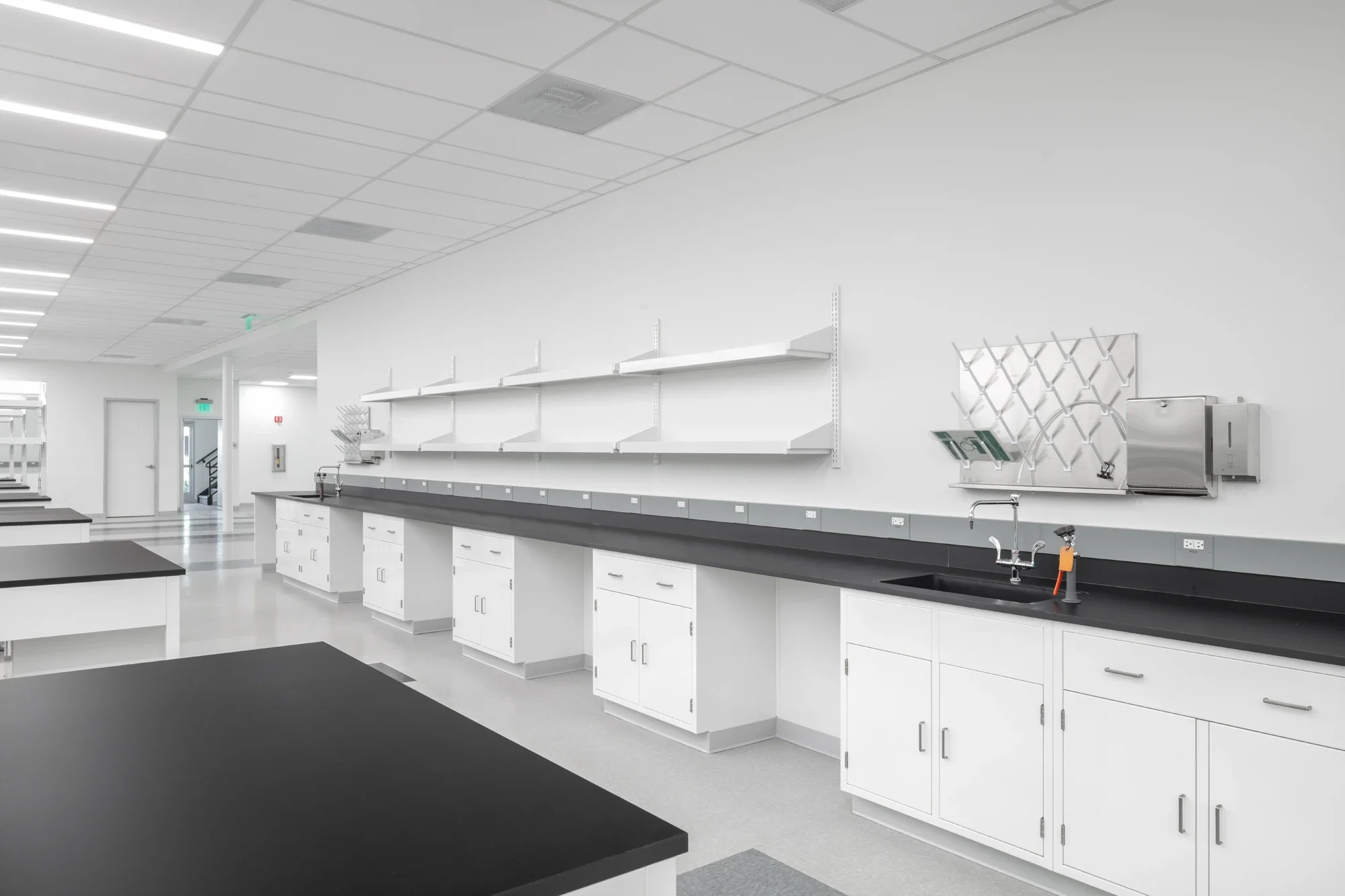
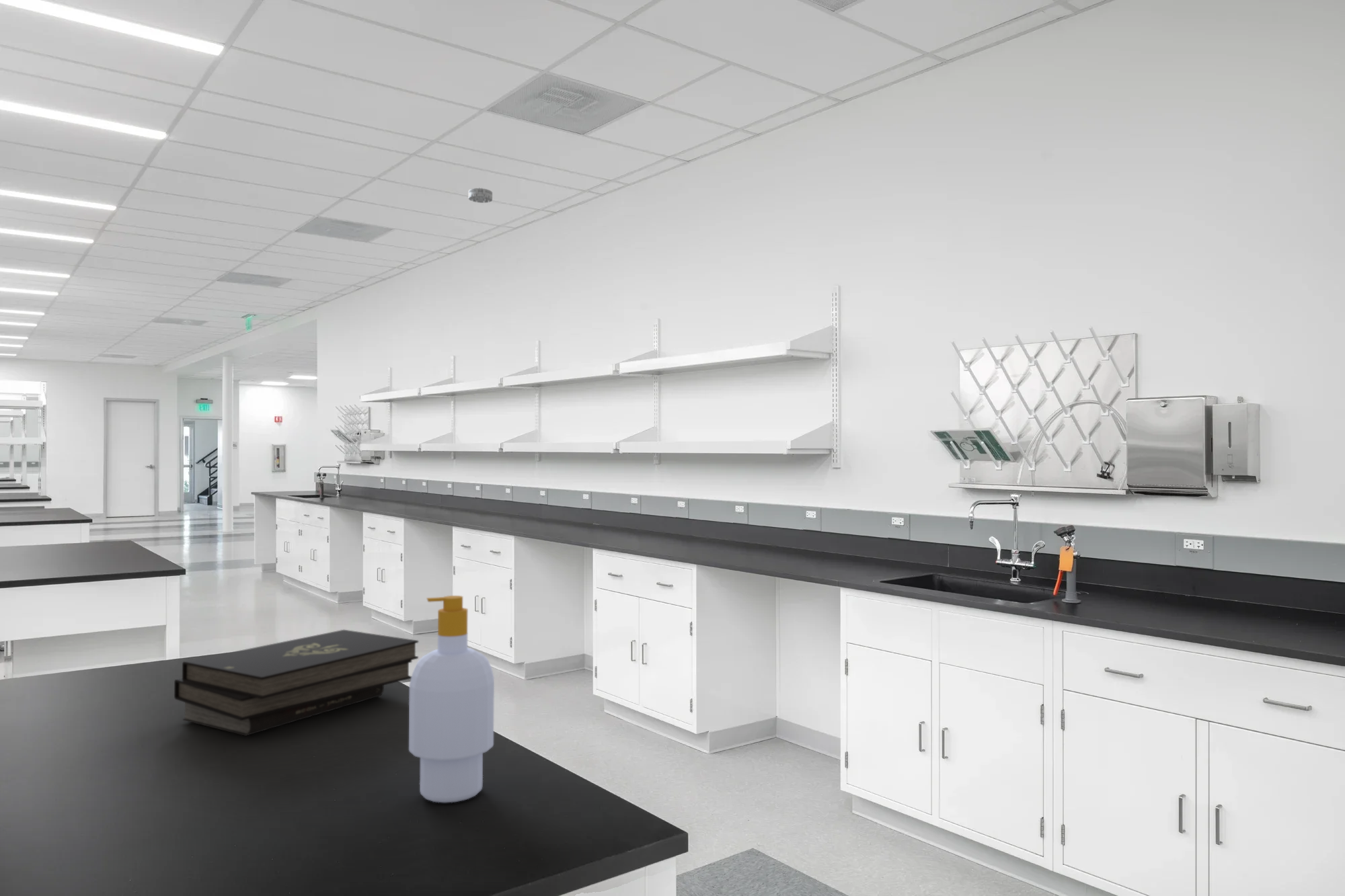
+ soap bottle [408,595,495,803]
+ smoke detector [468,188,493,204]
+ book [174,629,419,737]
